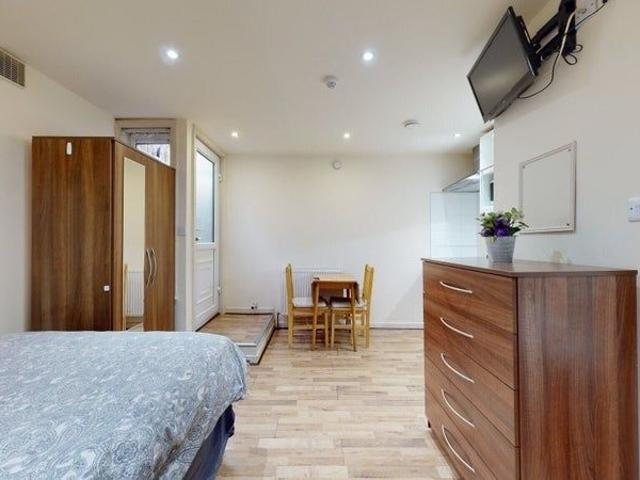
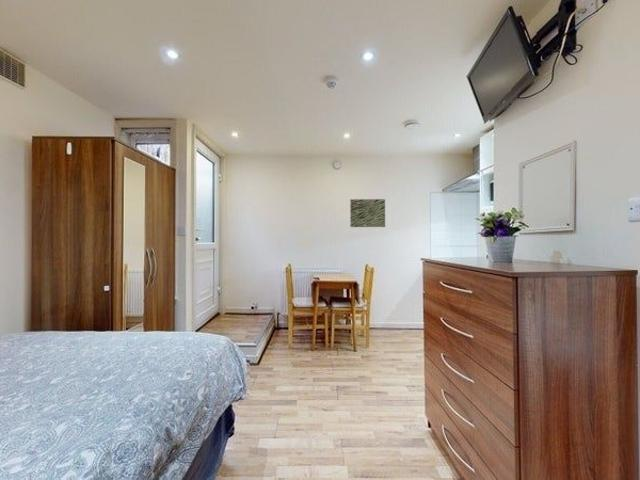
+ wall art [349,198,386,228]
